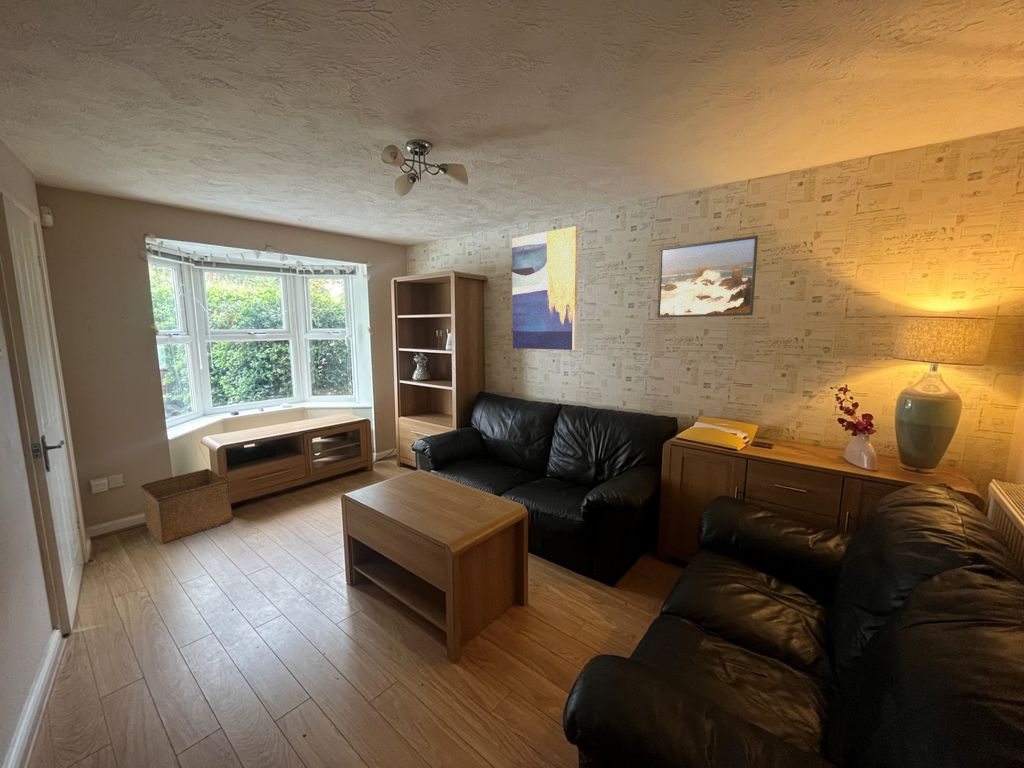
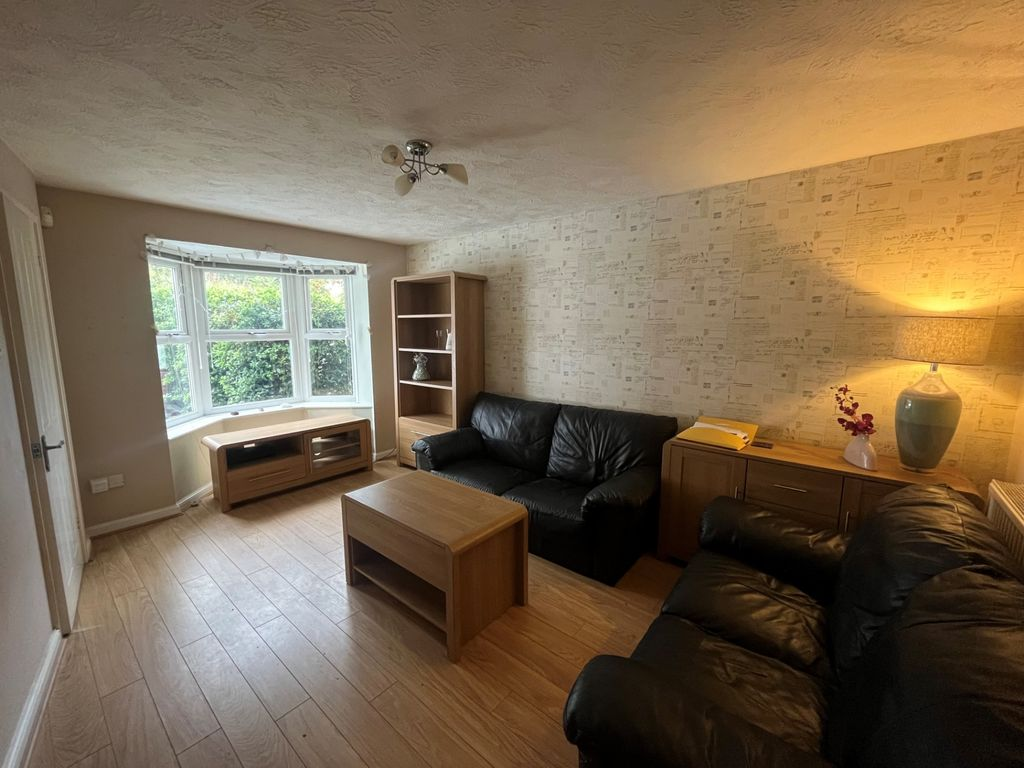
- storage bin [139,468,234,545]
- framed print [656,235,759,319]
- wall art [511,225,579,351]
